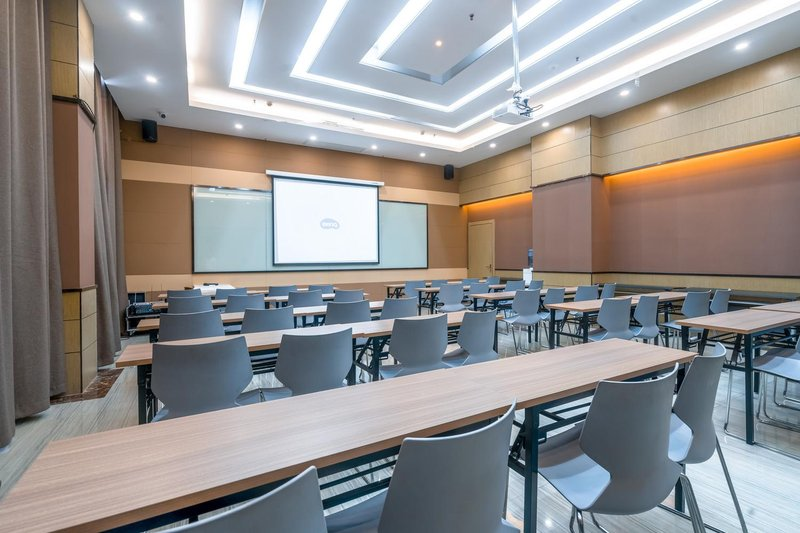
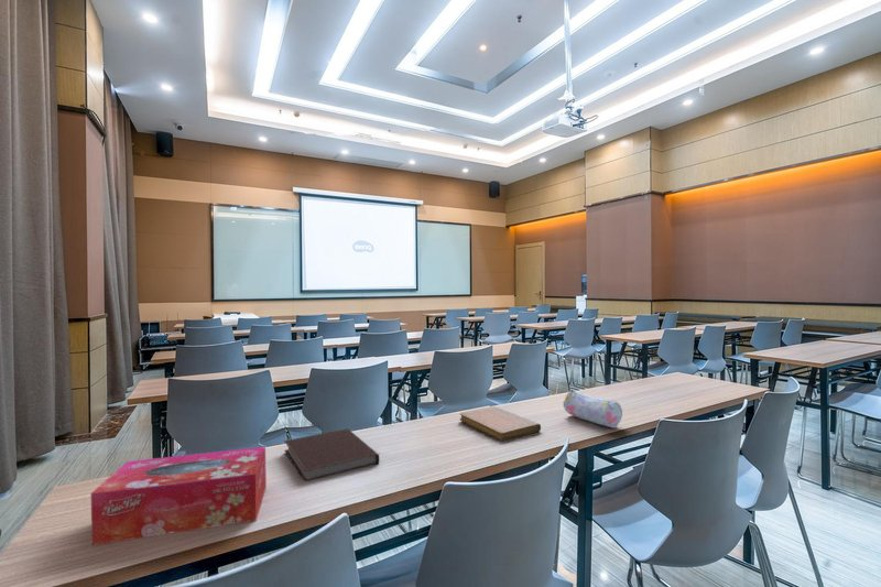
+ notebook [283,427,380,481]
+ tissue box [90,446,268,546]
+ pencil case [563,389,623,428]
+ notebook [459,405,542,442]
